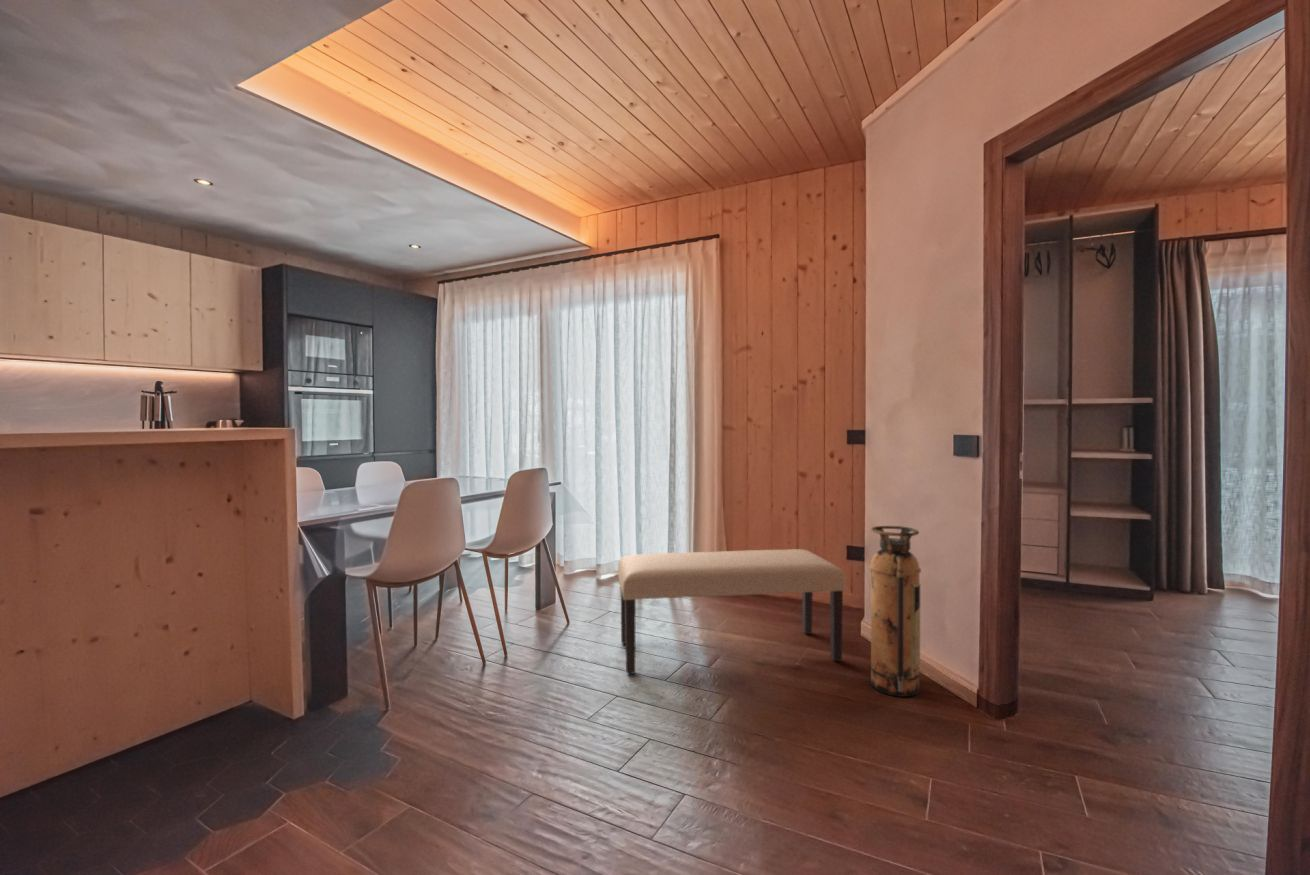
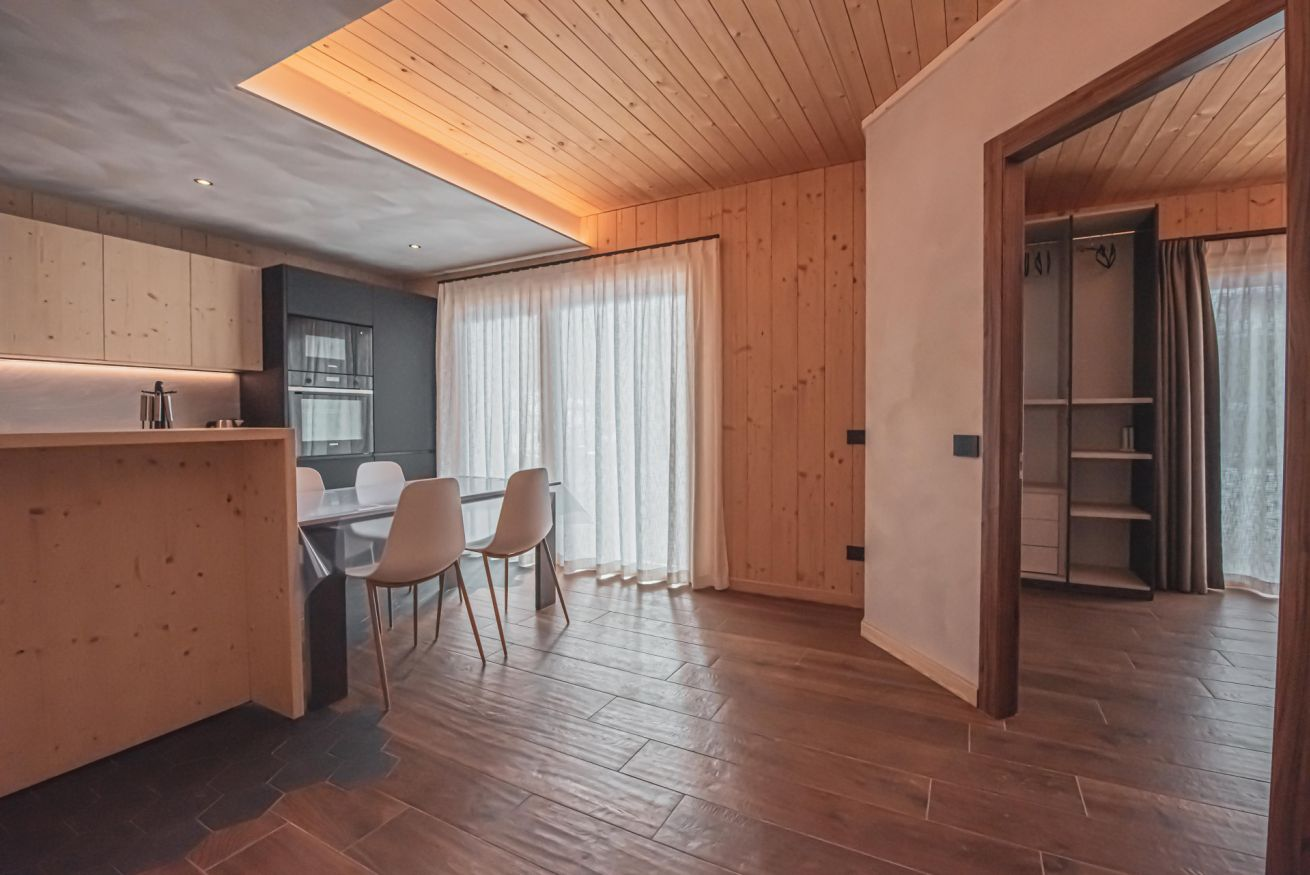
- bench [617,548,847,675]
- fire extinguisher [868,525,922,698]
